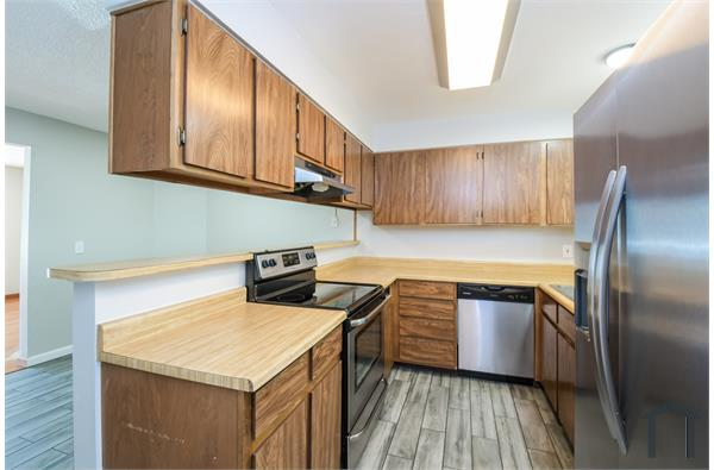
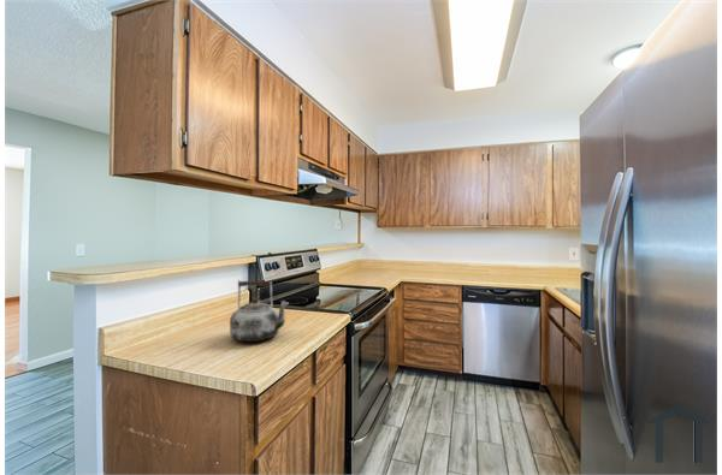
+ kettle [229,279,290,343]
